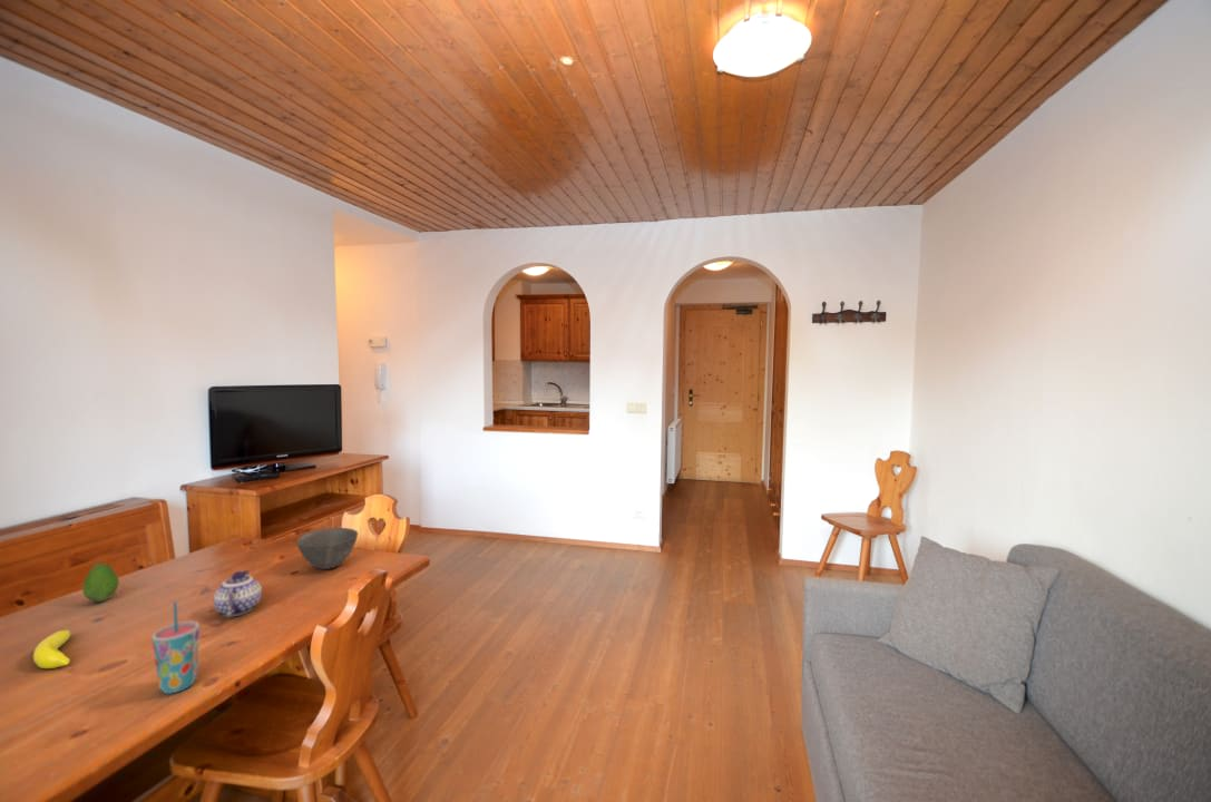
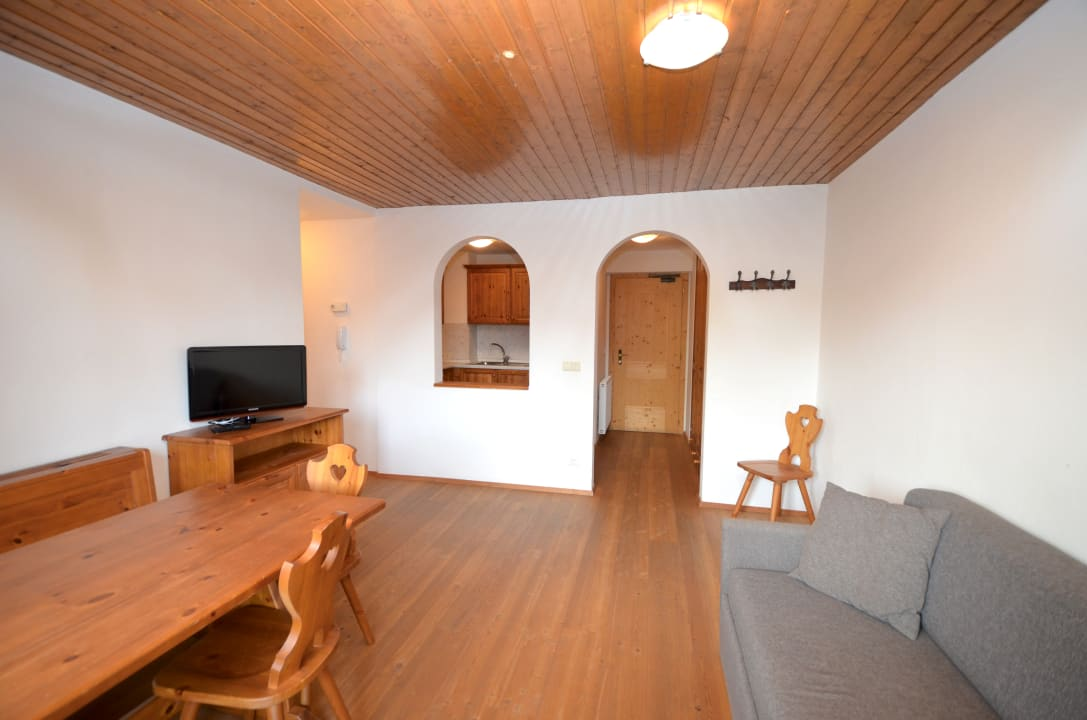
- bowl [295,527,359,570]
- banana [32,628,72,669]
- teapot [213,569,263,618]
- cup [152,600,201,695]
- fruit [81,563,120,603]
